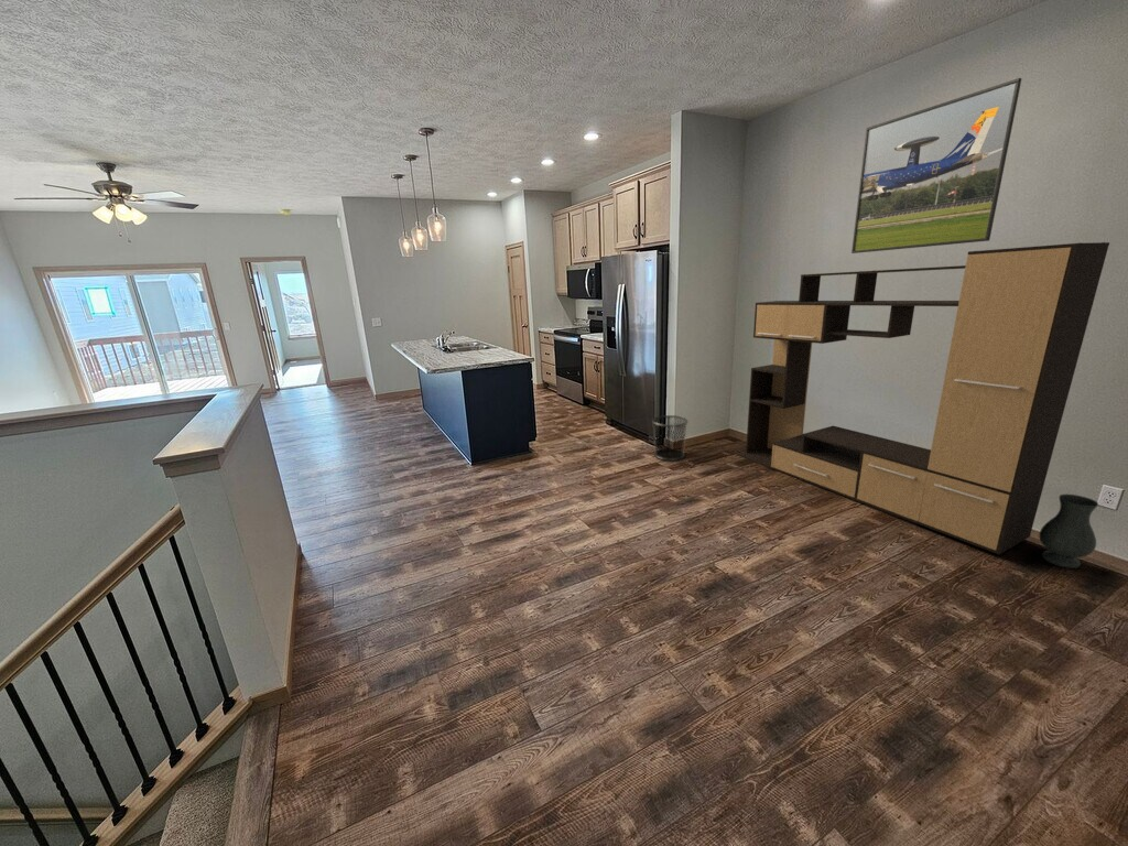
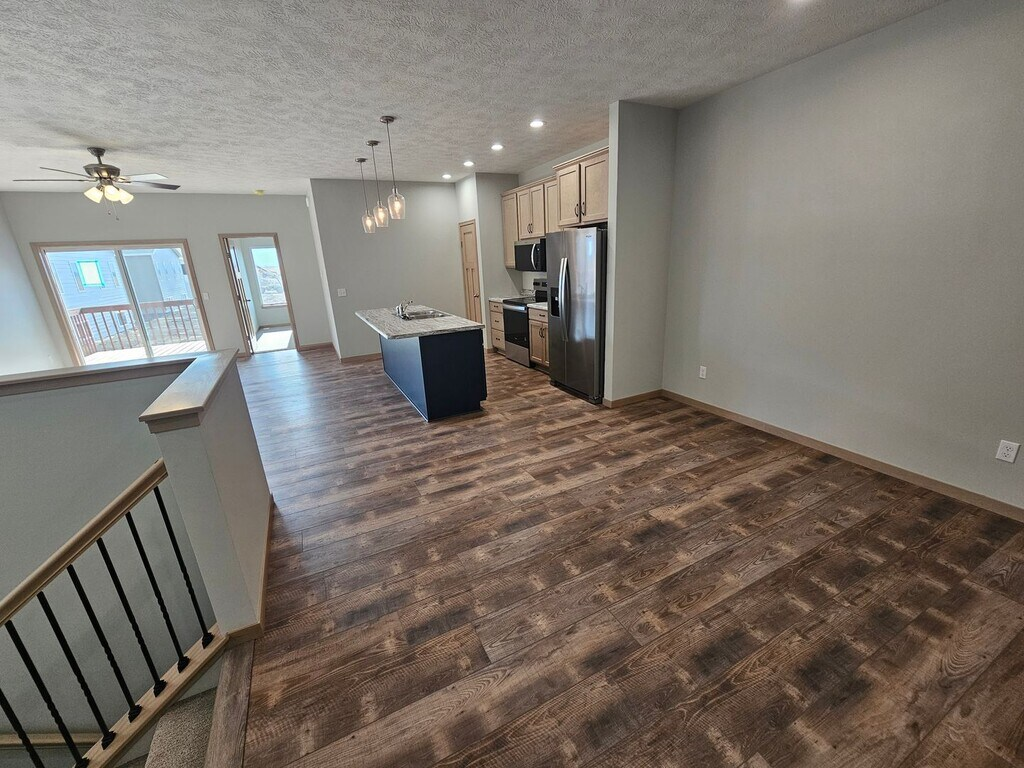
- media console [736,241,1110,555]
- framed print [850,77,1022,254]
- vase [1039,494,1099,570]
- waste bin [651,414,690,462]
